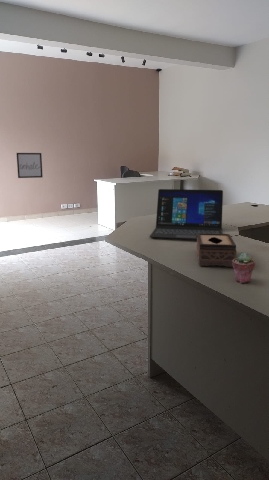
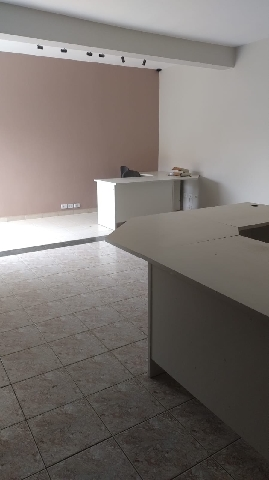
- potted succulent [232,252,256,284]
- wall art [16,152,44,179]
- tissue box [196,233,237,268]
- laptop [148,188,224,240]
